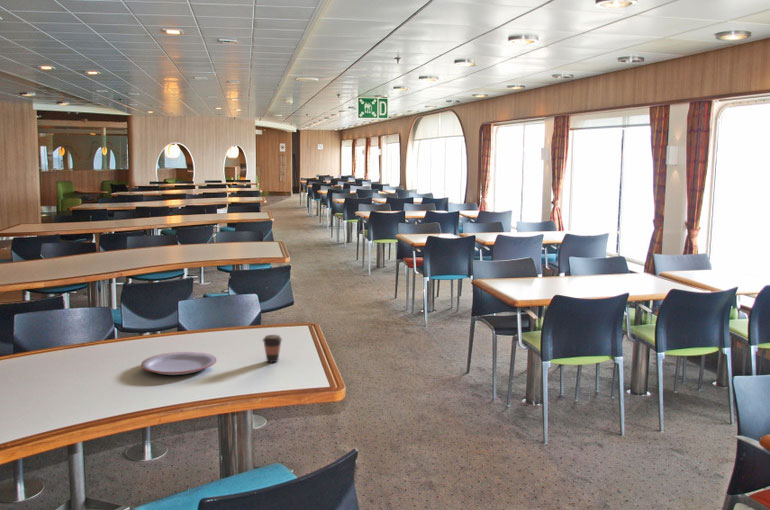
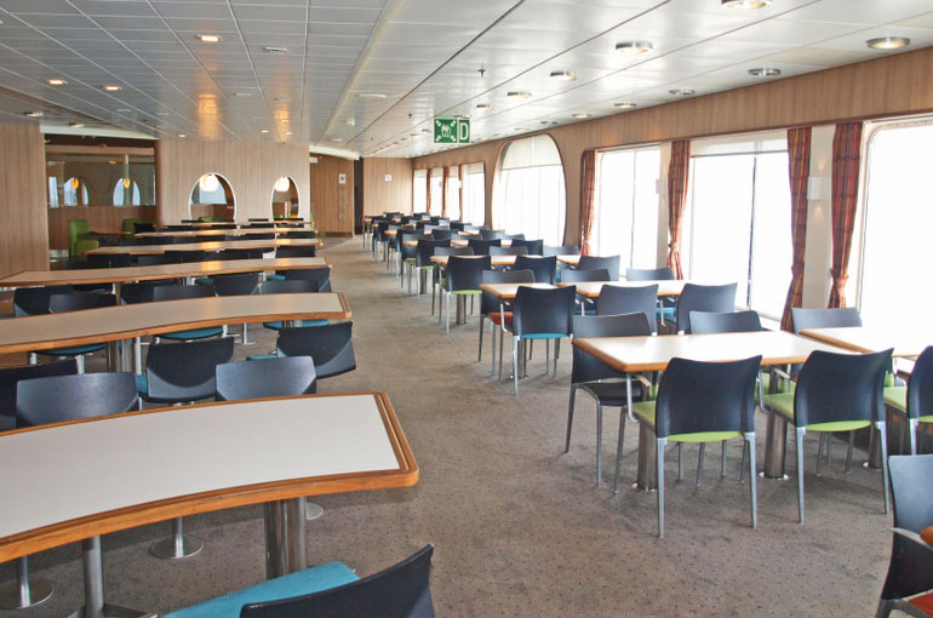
- coffee cup [262,334,283,363]
- plate [140,351,218,376]
